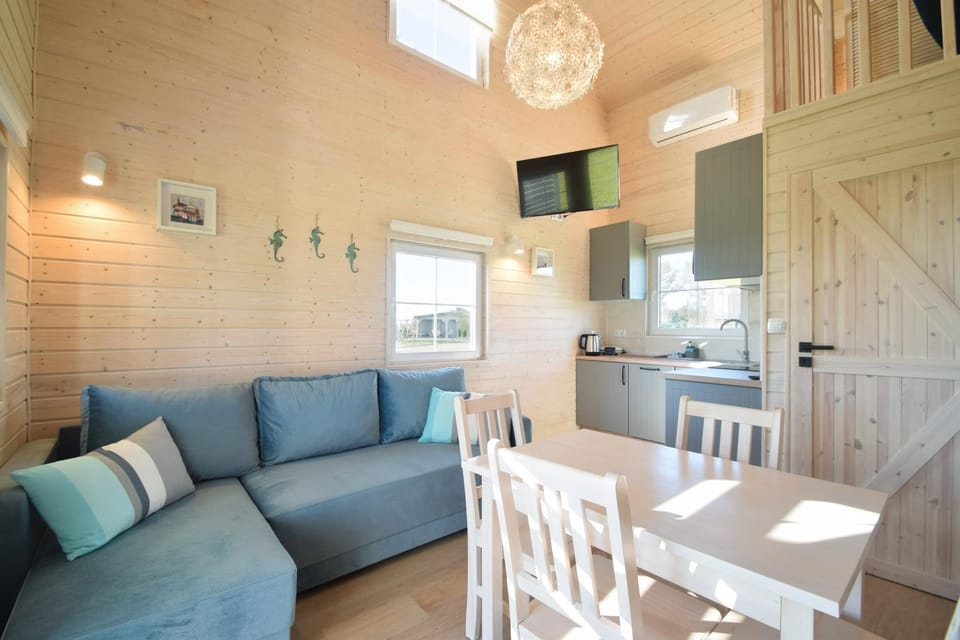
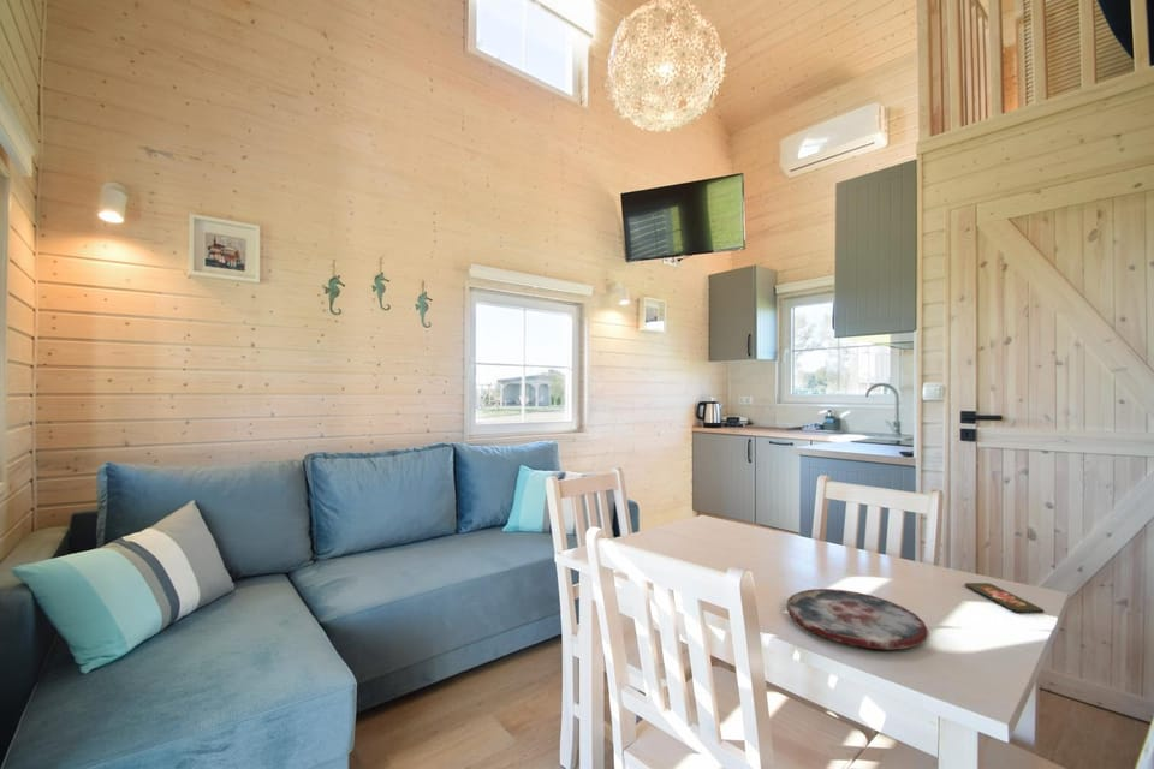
+ smartphone [964,582,1046,614]
+ plate [785,588,929,651]
